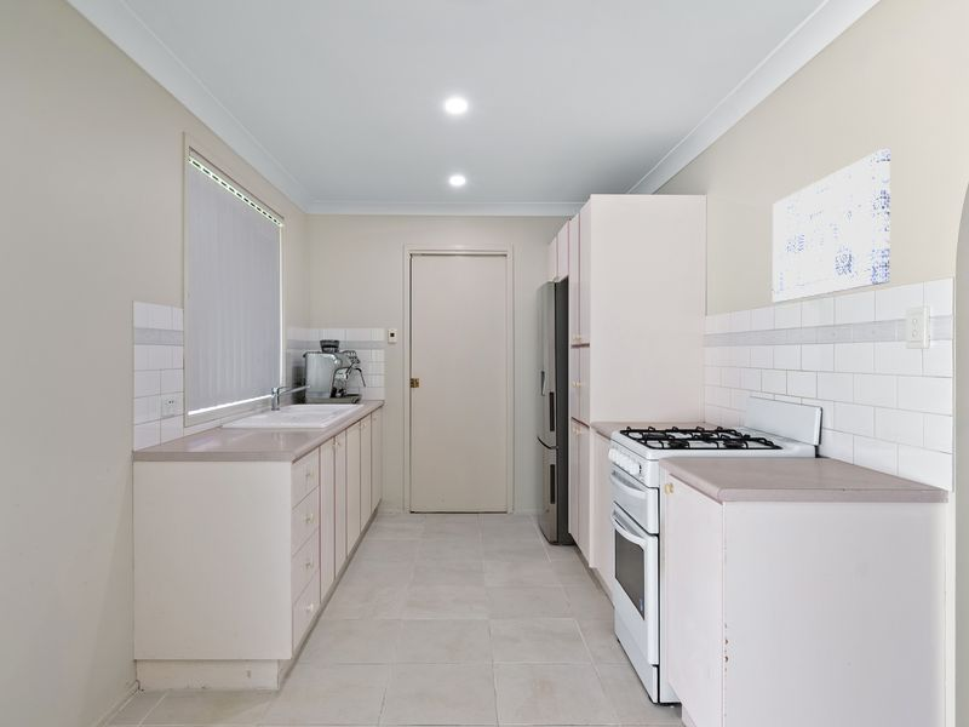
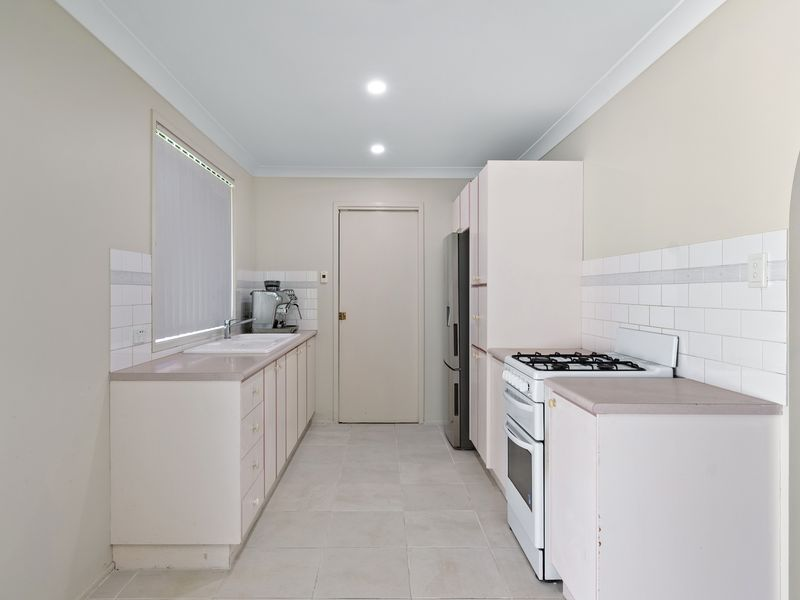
- wall art [772,148,891,304]
